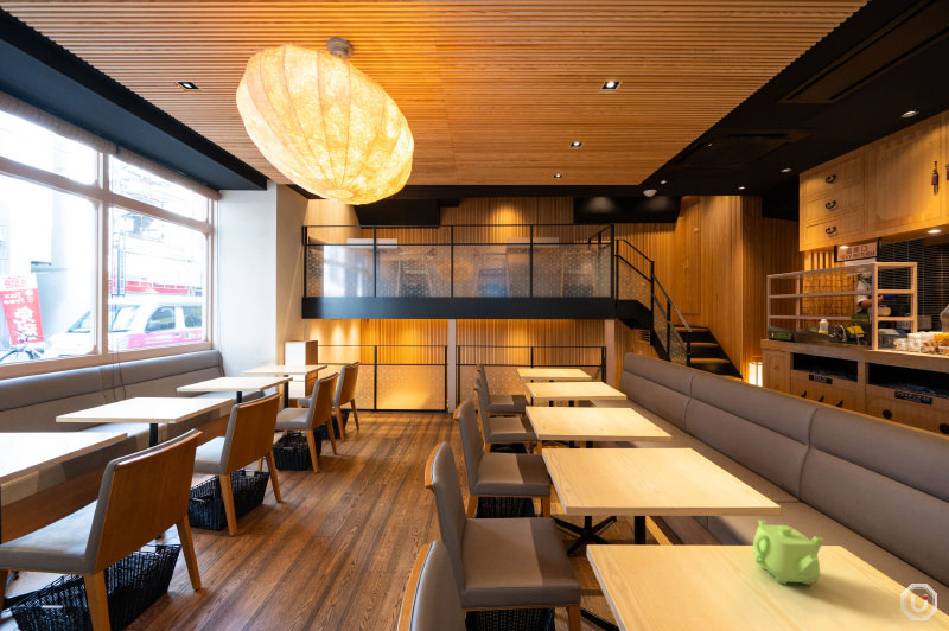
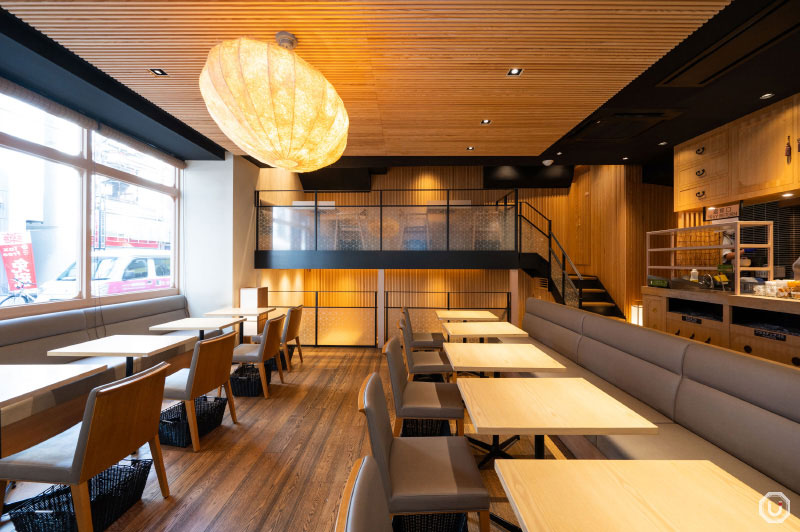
- teapot [752,518,824,586]
